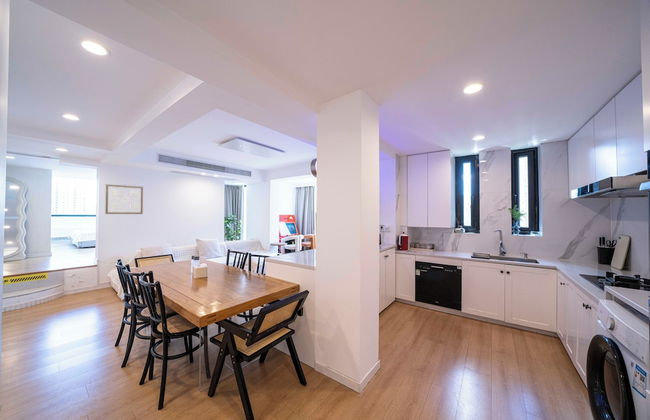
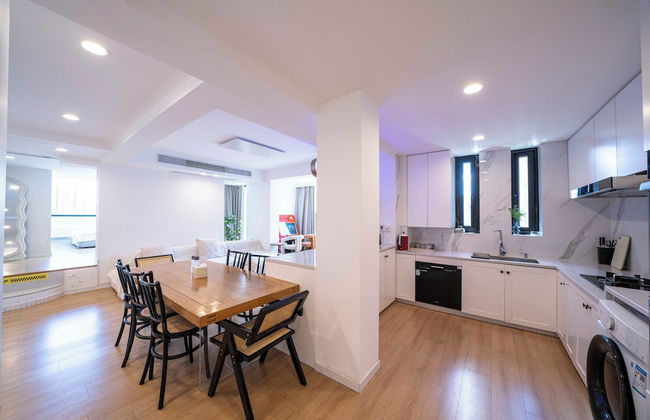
- wall art [105,183,144,215]
